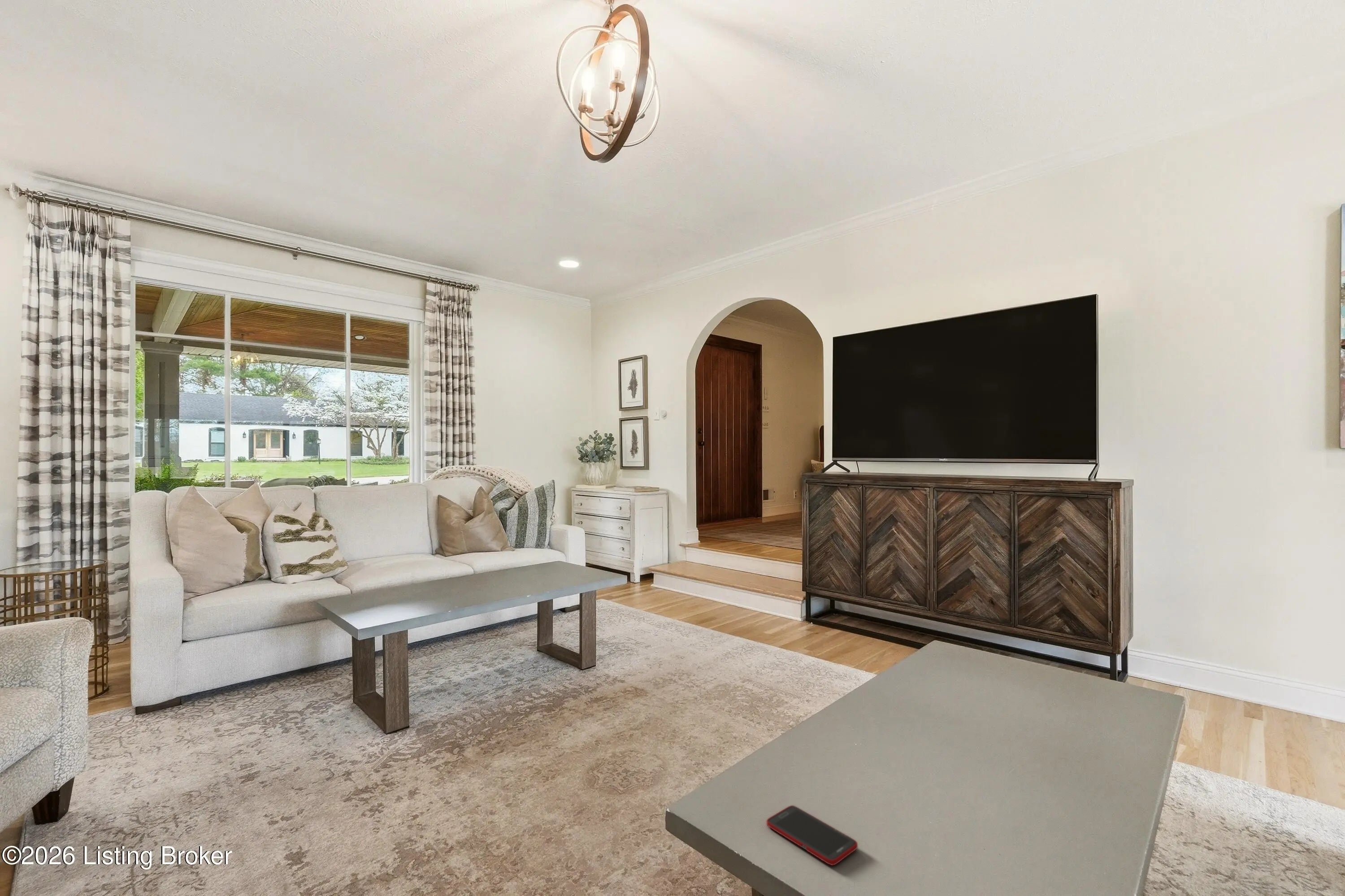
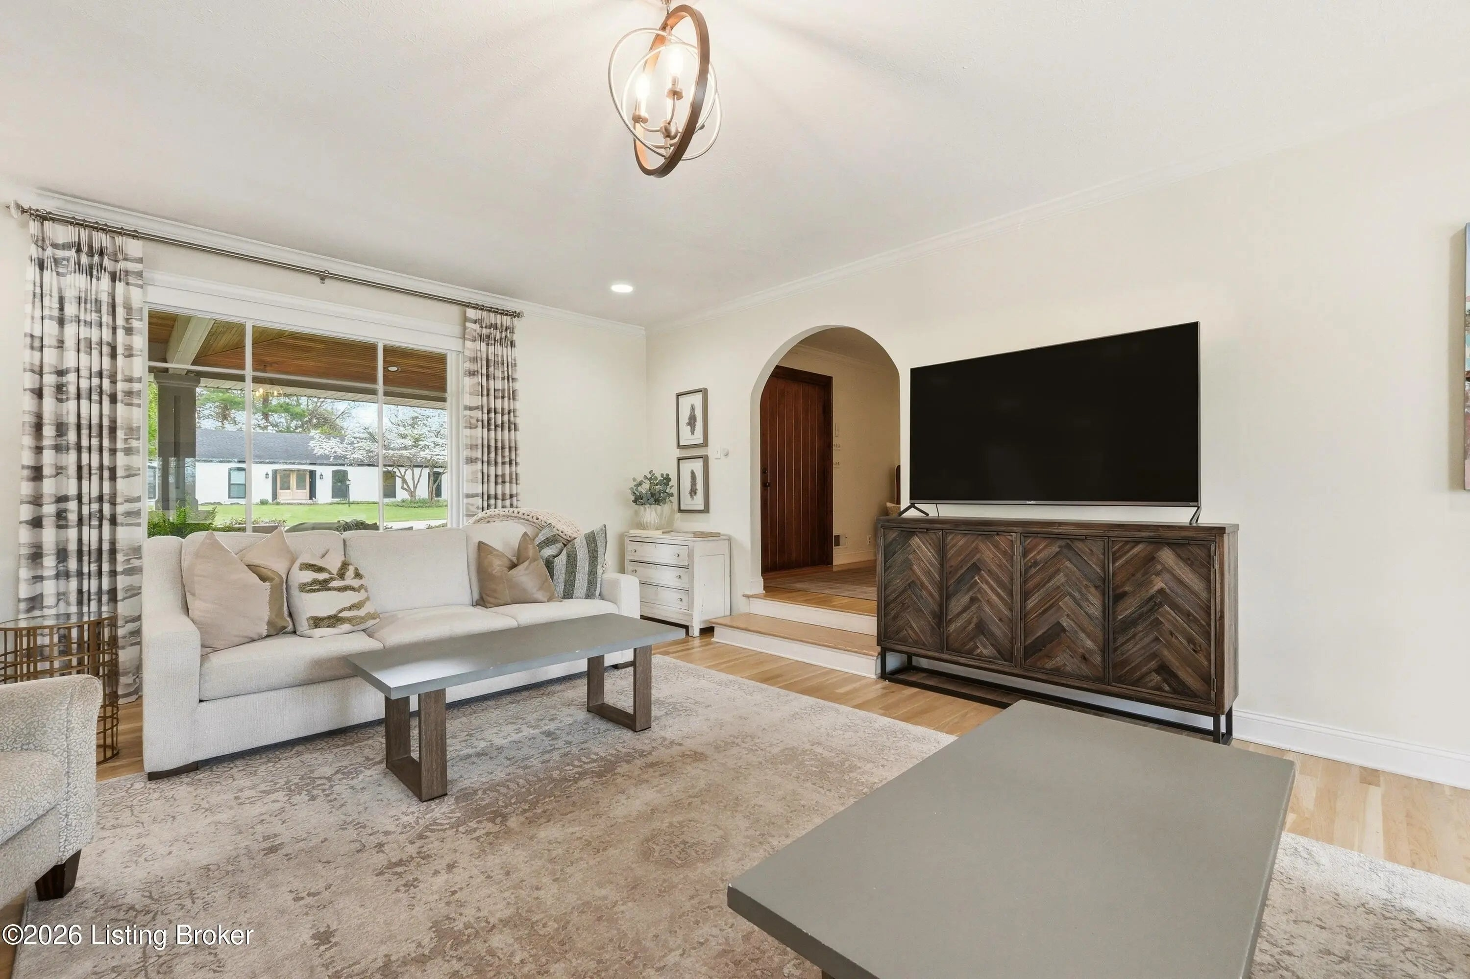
- cell phone [766,805,858,866]
